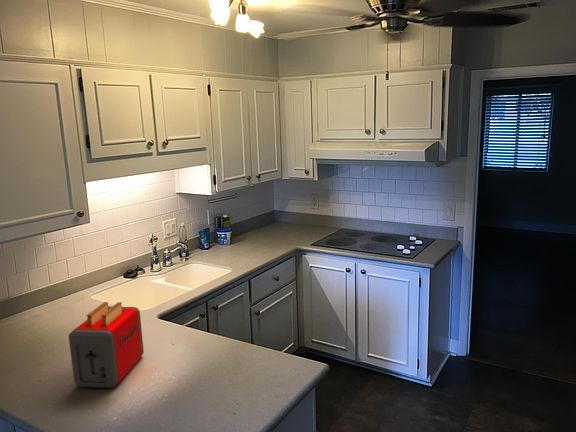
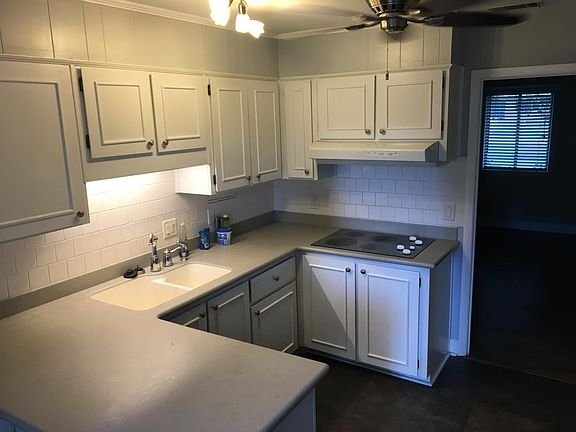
- toaster [68,301,145,389]
